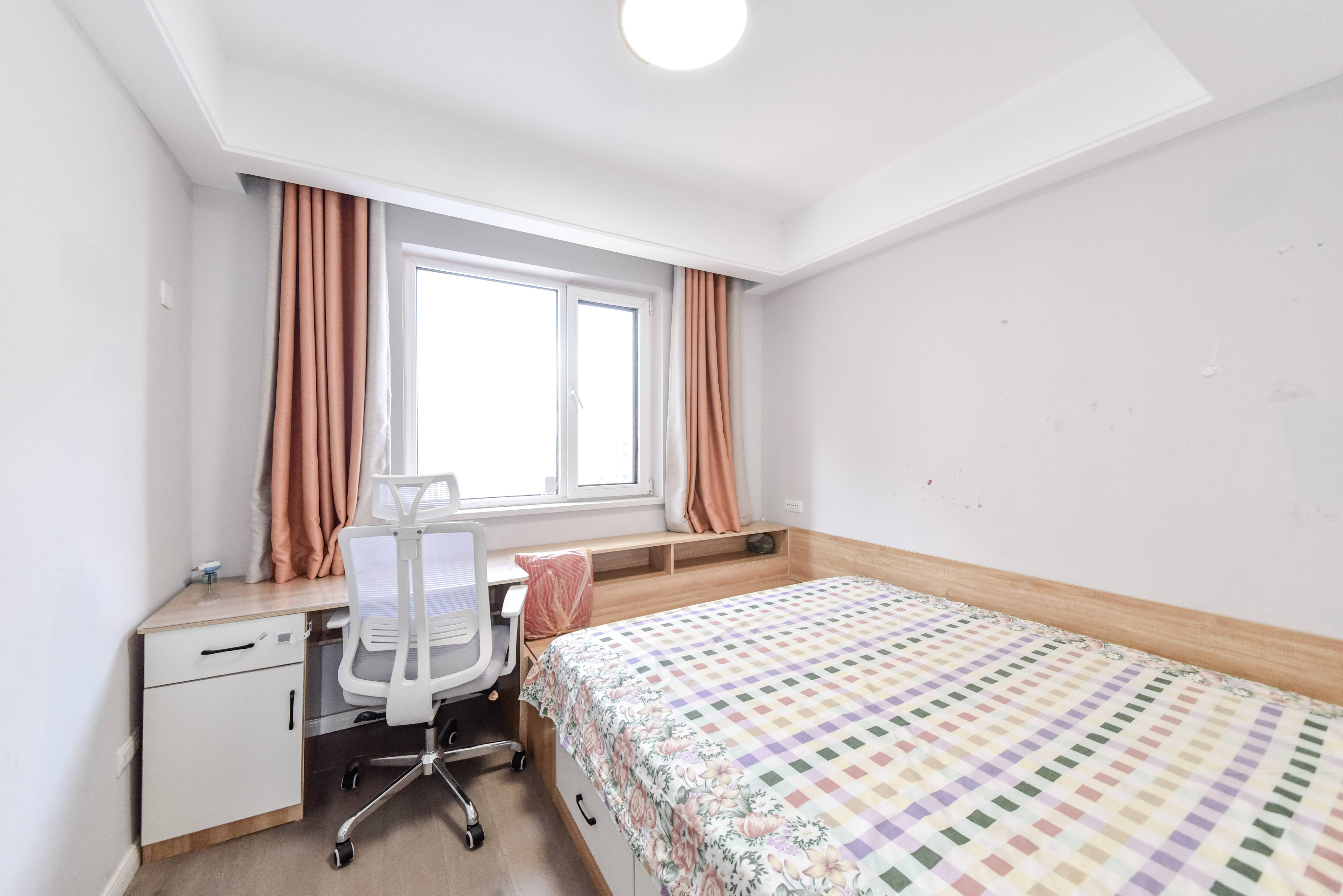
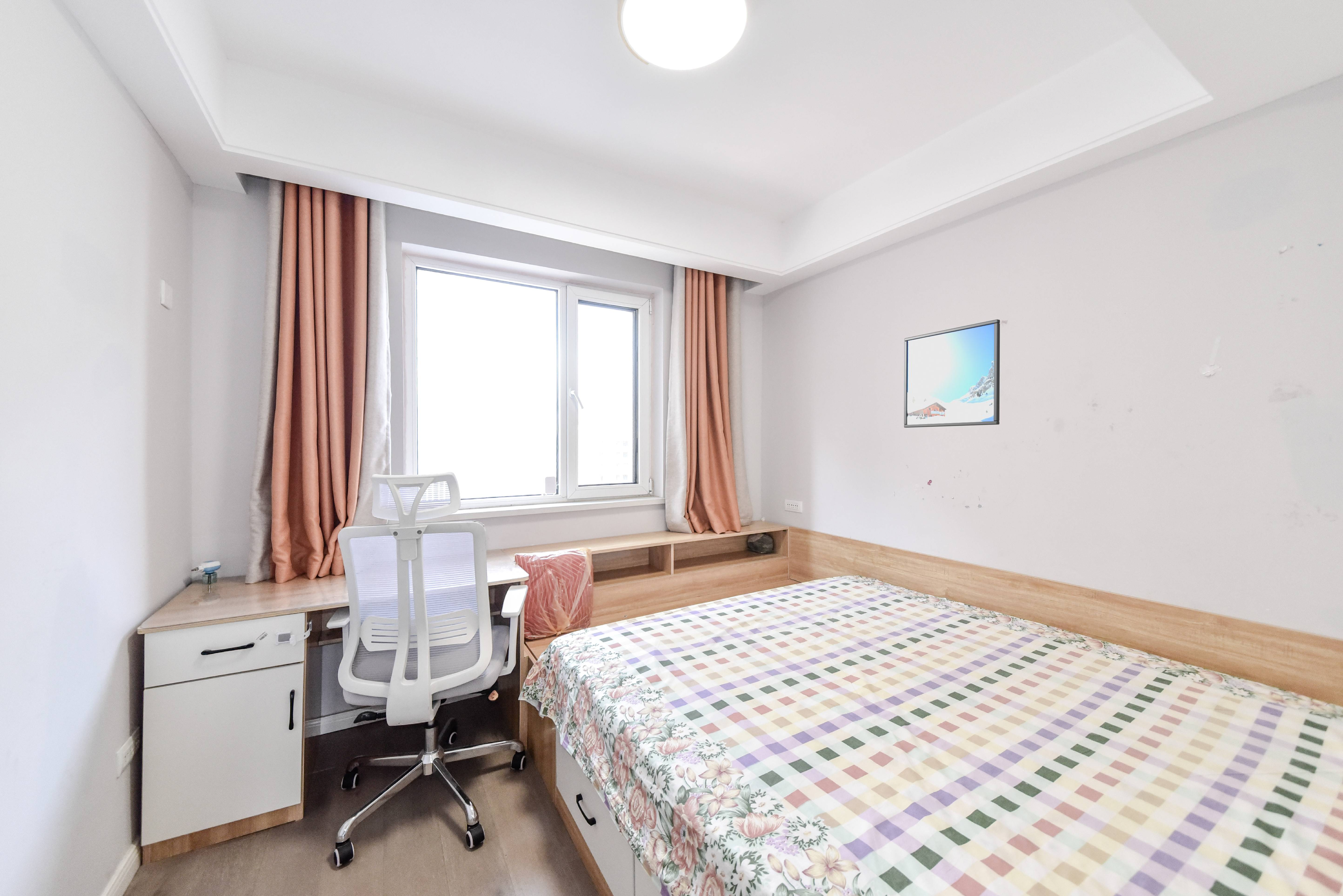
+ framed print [904,319,1000,428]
